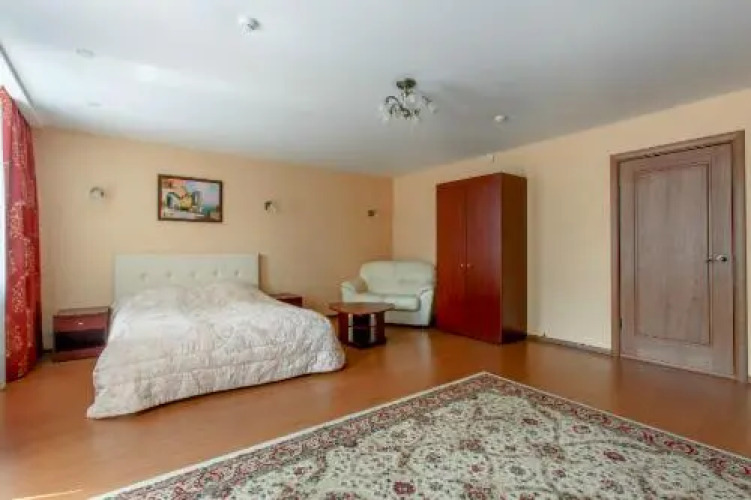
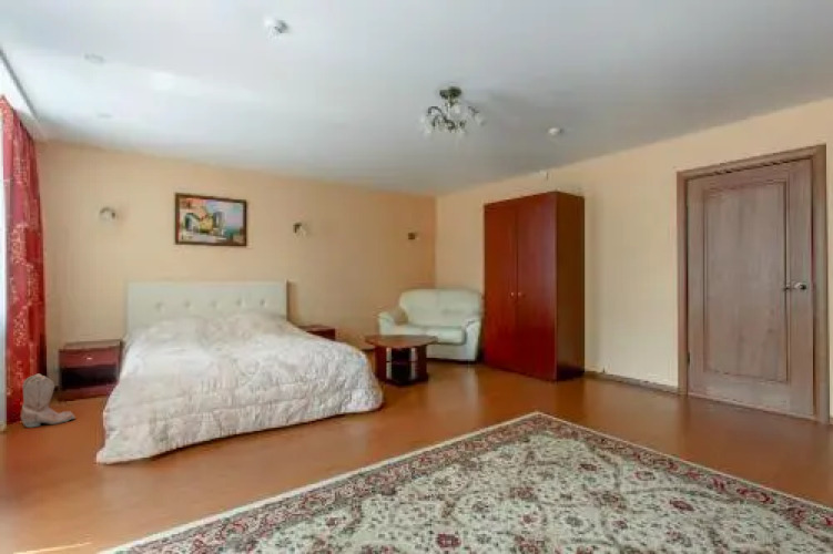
+ boots [20,373,77,429]
